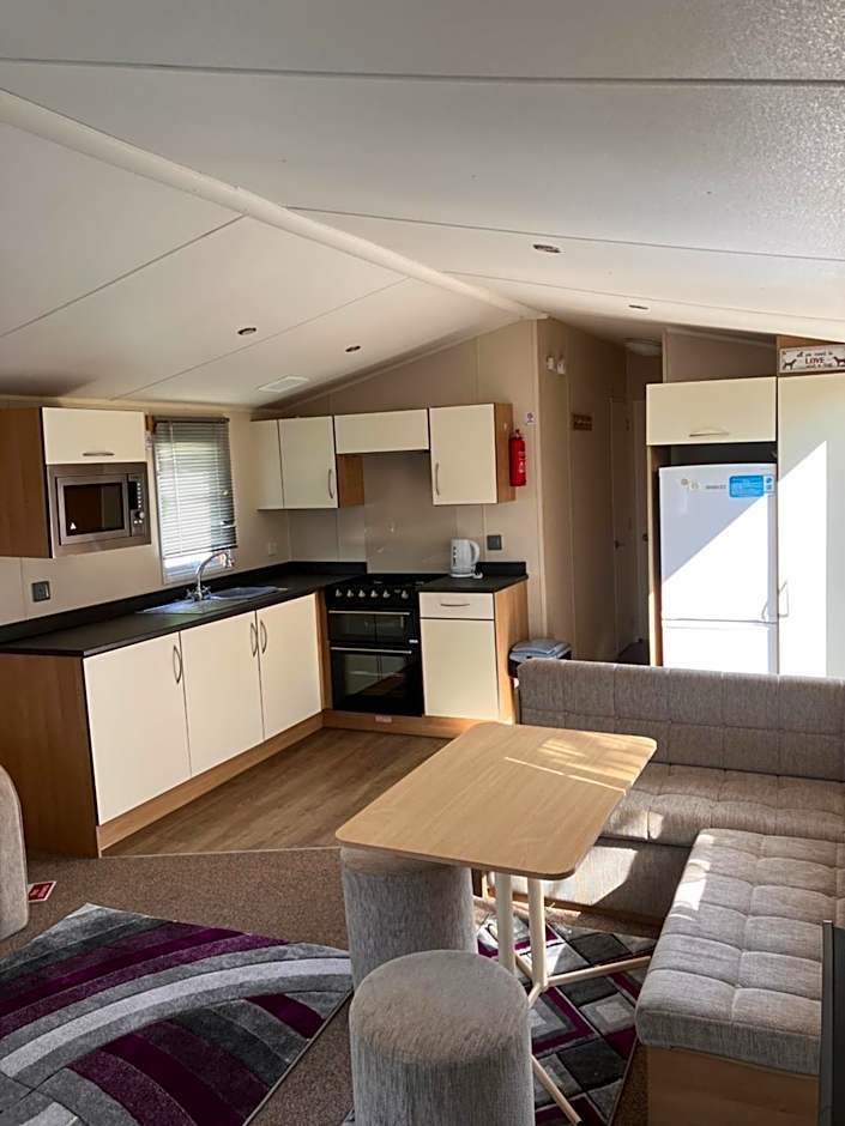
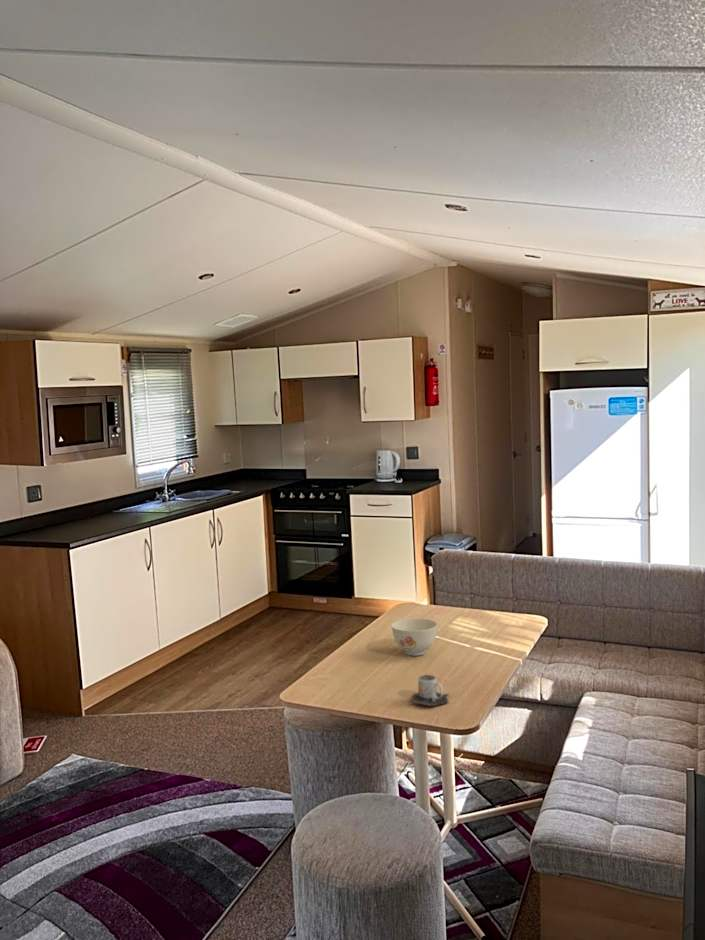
+ mug [411,674,450,707]
+ bowl [390,618,439,657]
